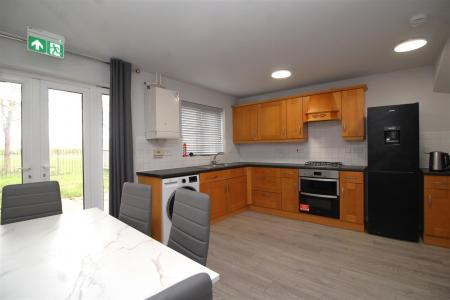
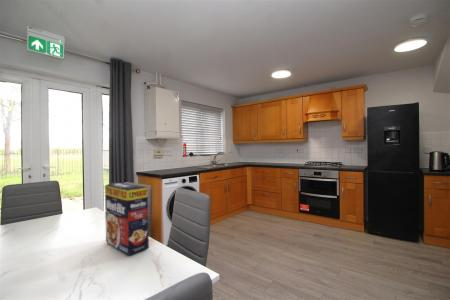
+ cereal box [104,182,150,256]
